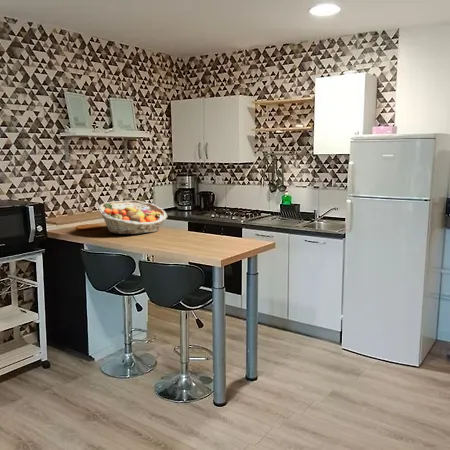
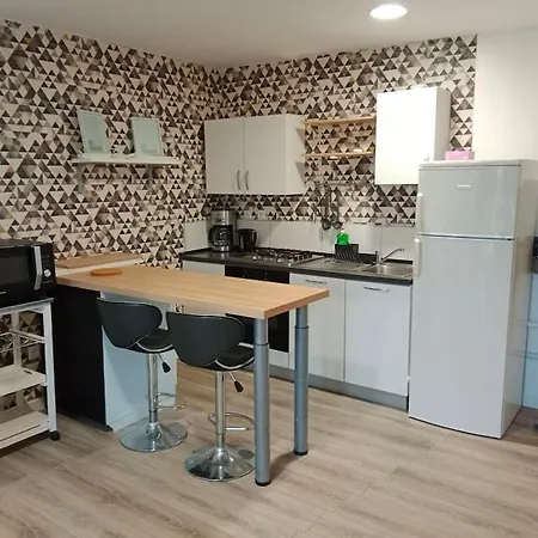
- fruit basket [97,199,168,236]
